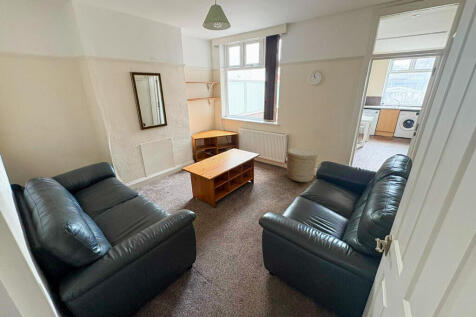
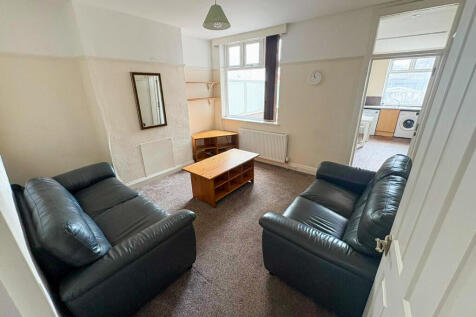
- basket [286,147,319,183]
